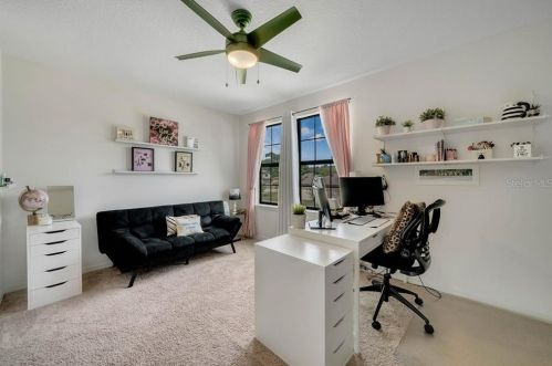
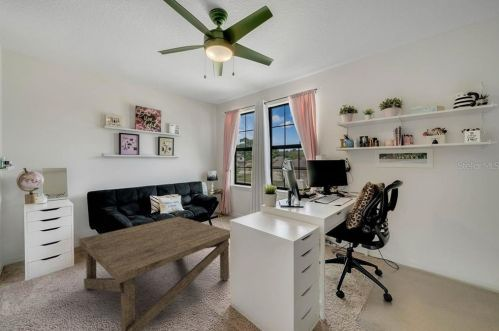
+ coffee table [78,216,231,331]
